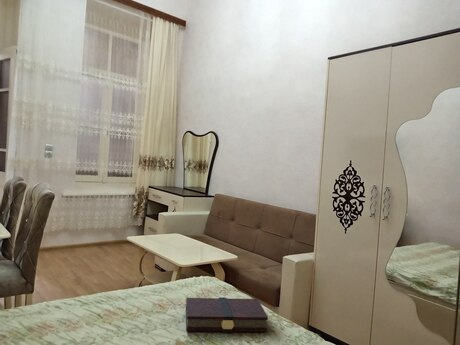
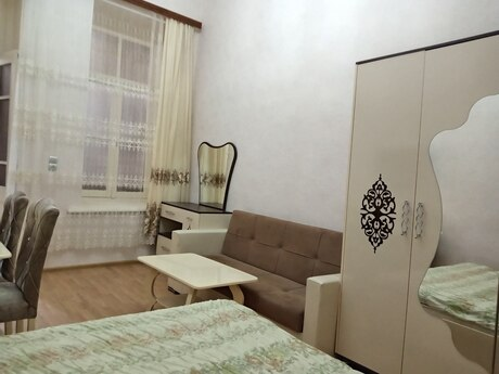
- book [185,296,269,334]
